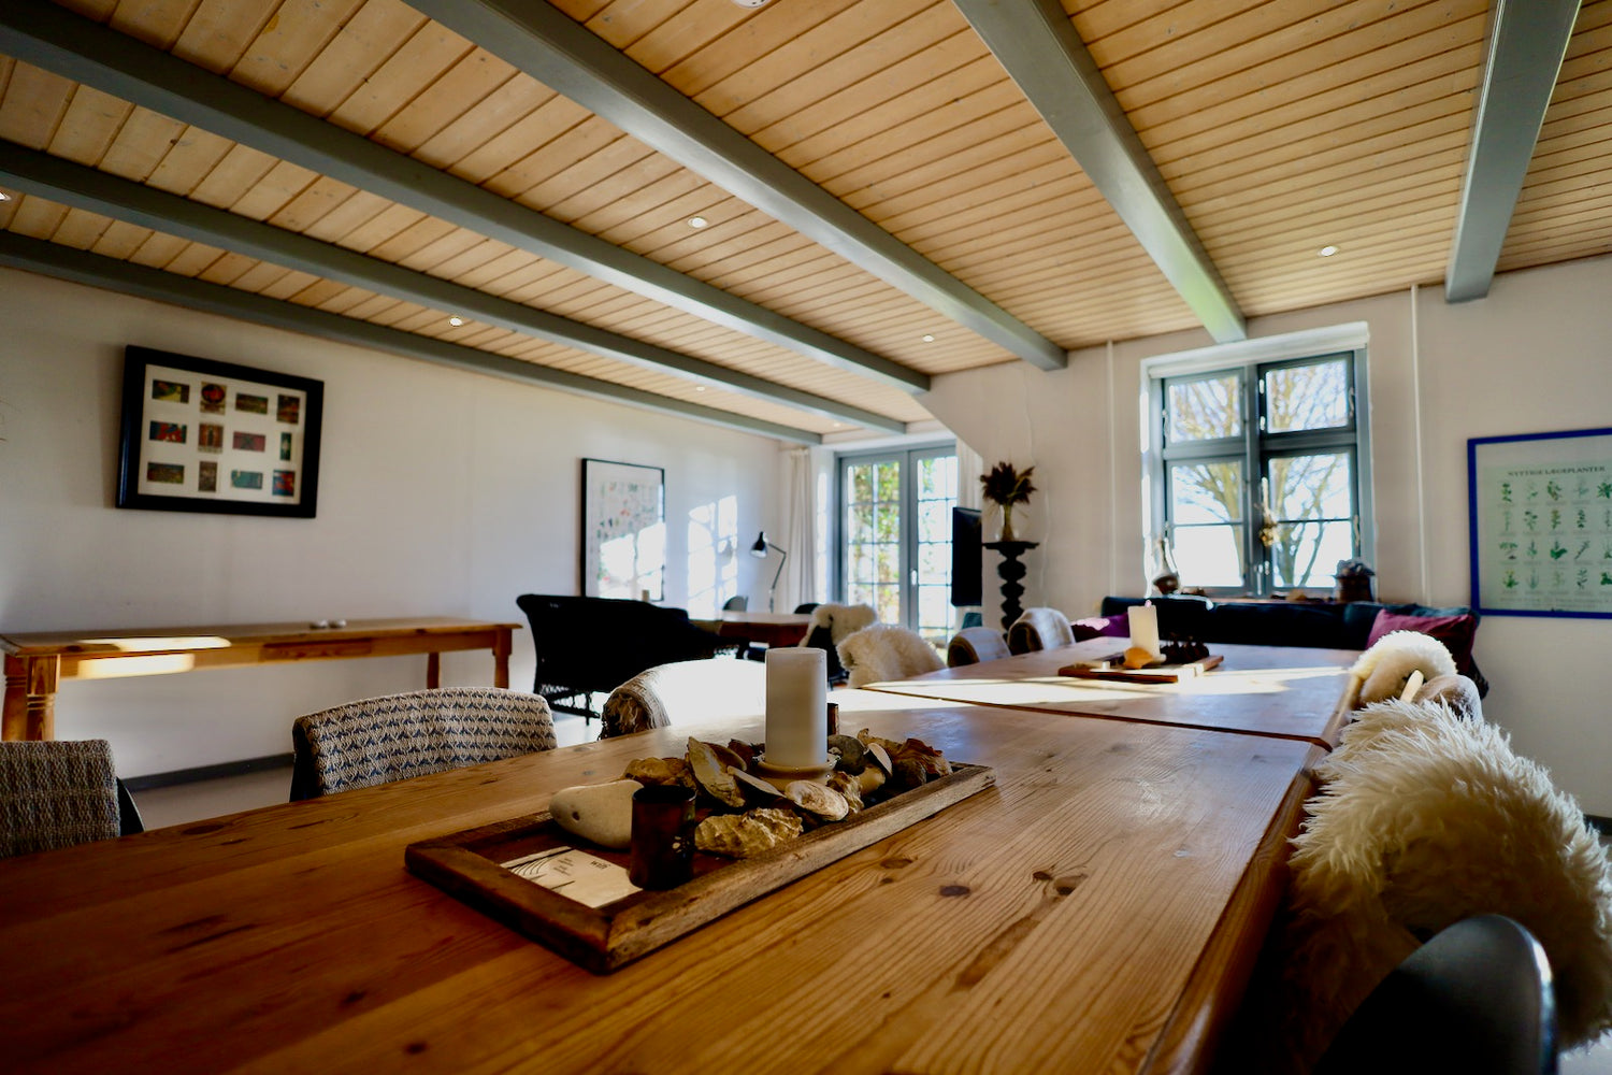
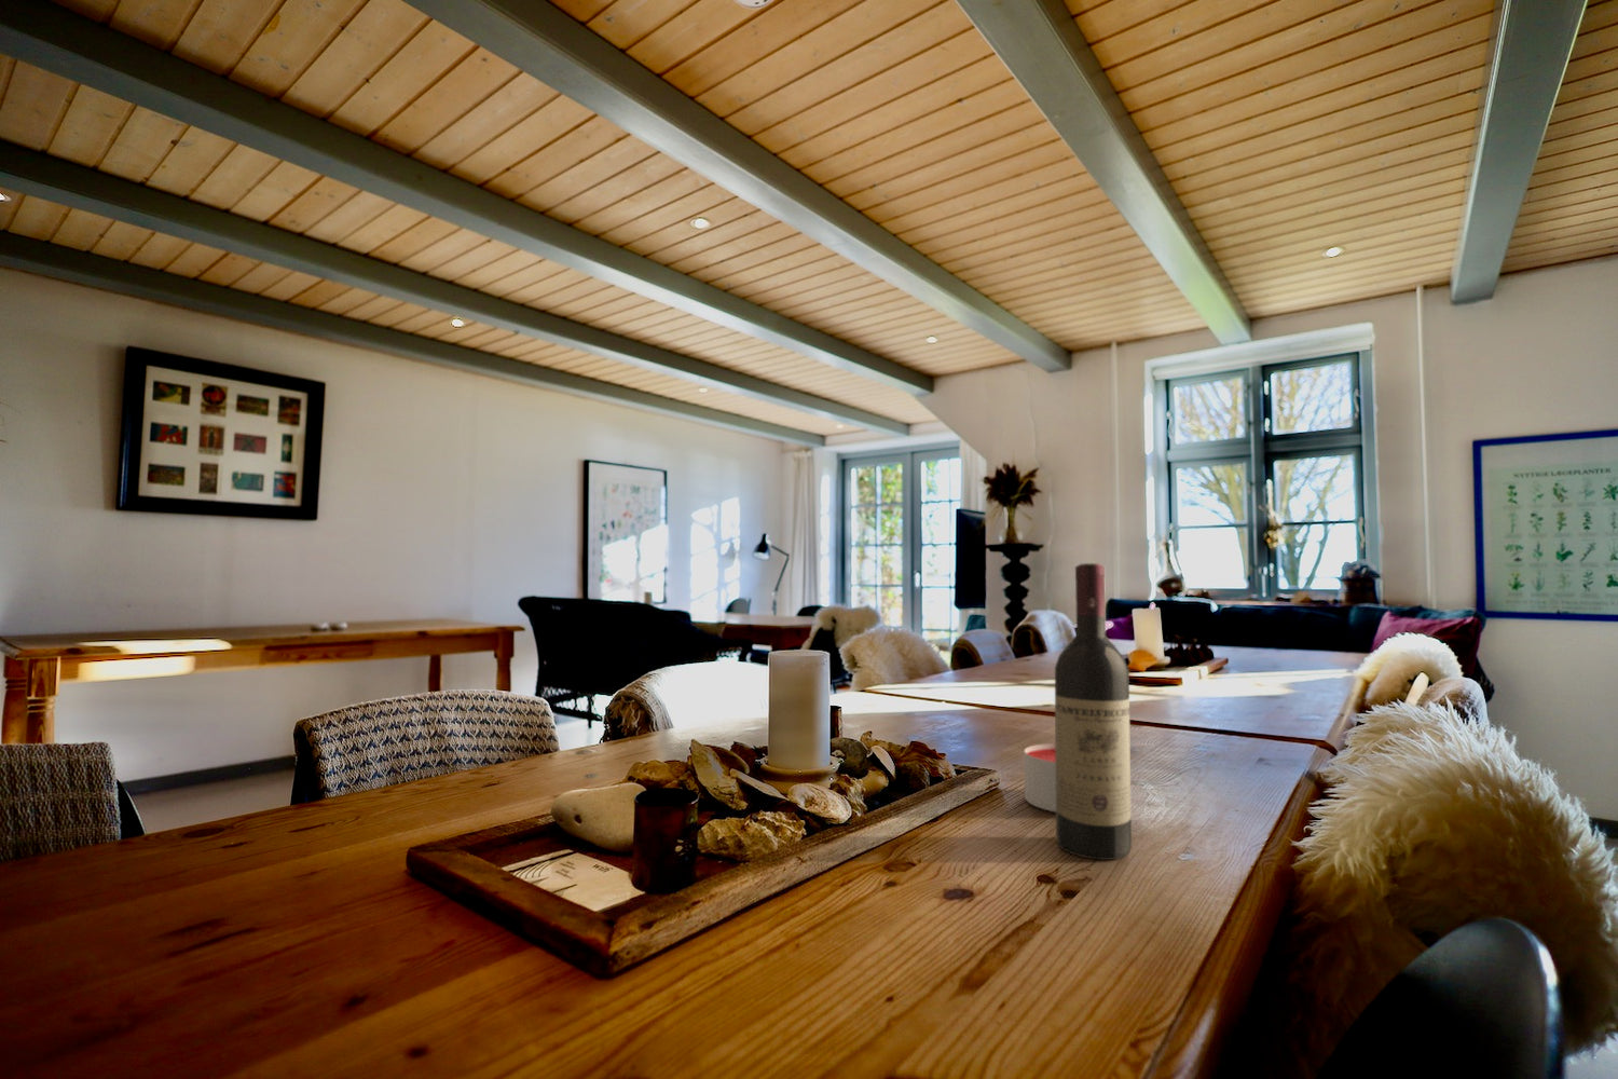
+ wine bottle [1053,562,1133,861]
+ candle [1023,742,1056,814]
